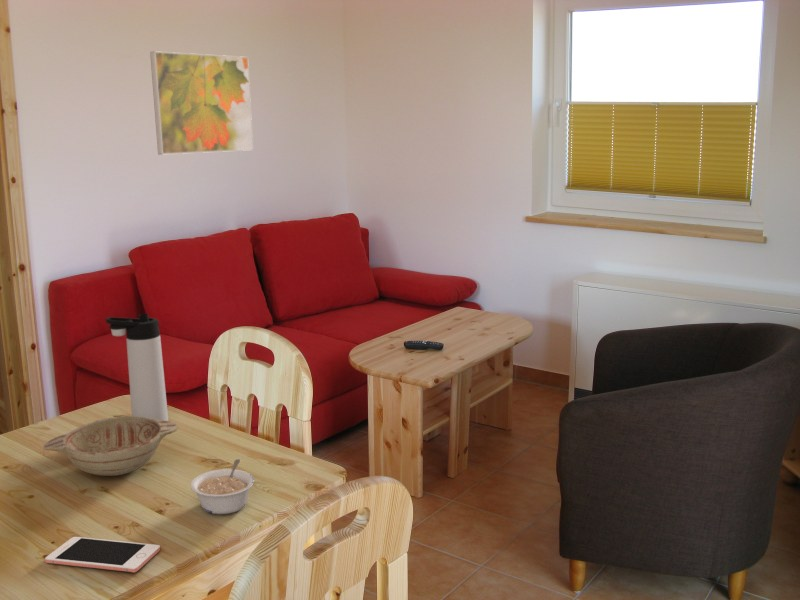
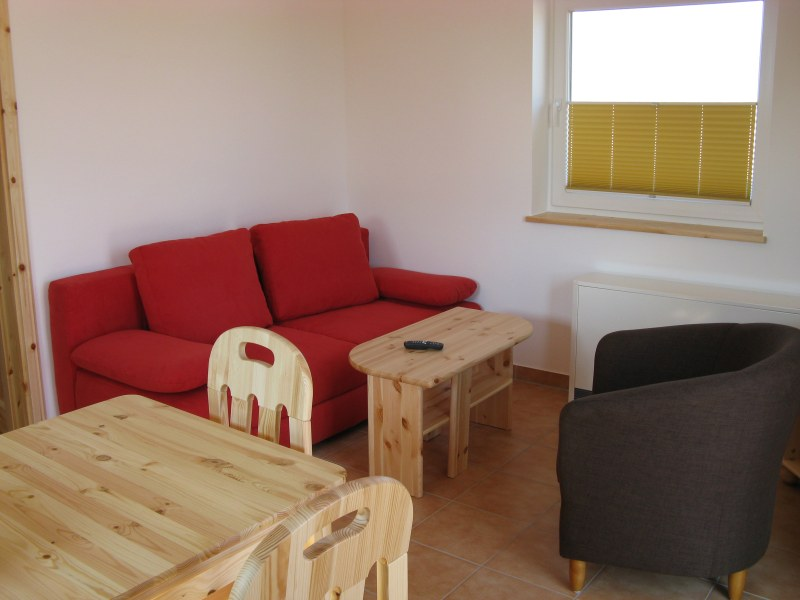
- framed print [149,50,254,156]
- thermos bottle [105,313,169,421]
- decorative bowl [42,415,180,477]
- legume [189,458,255,515]
- cell phone [44,536,161,573]
